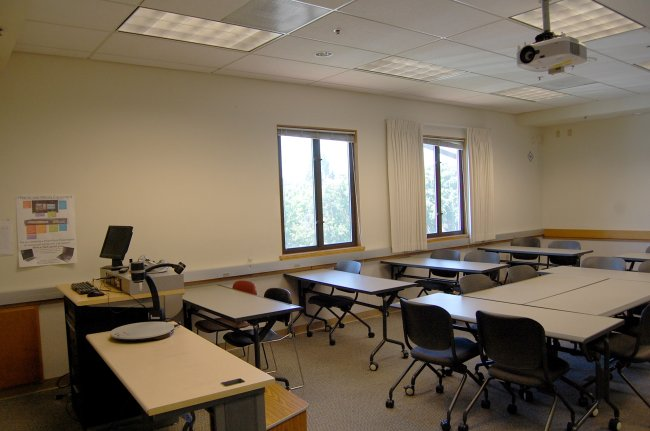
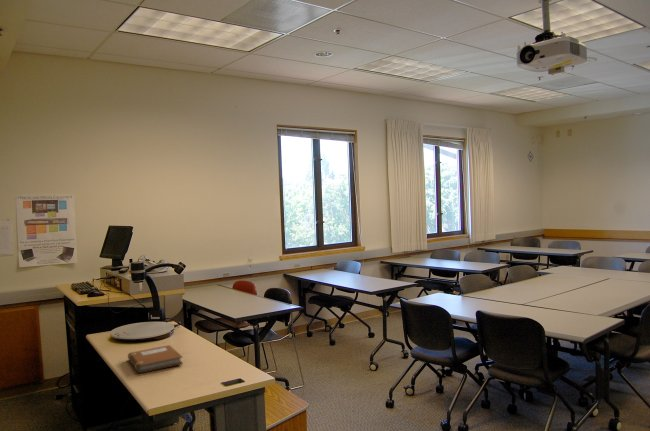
+ notebook [127,344,184,374]
